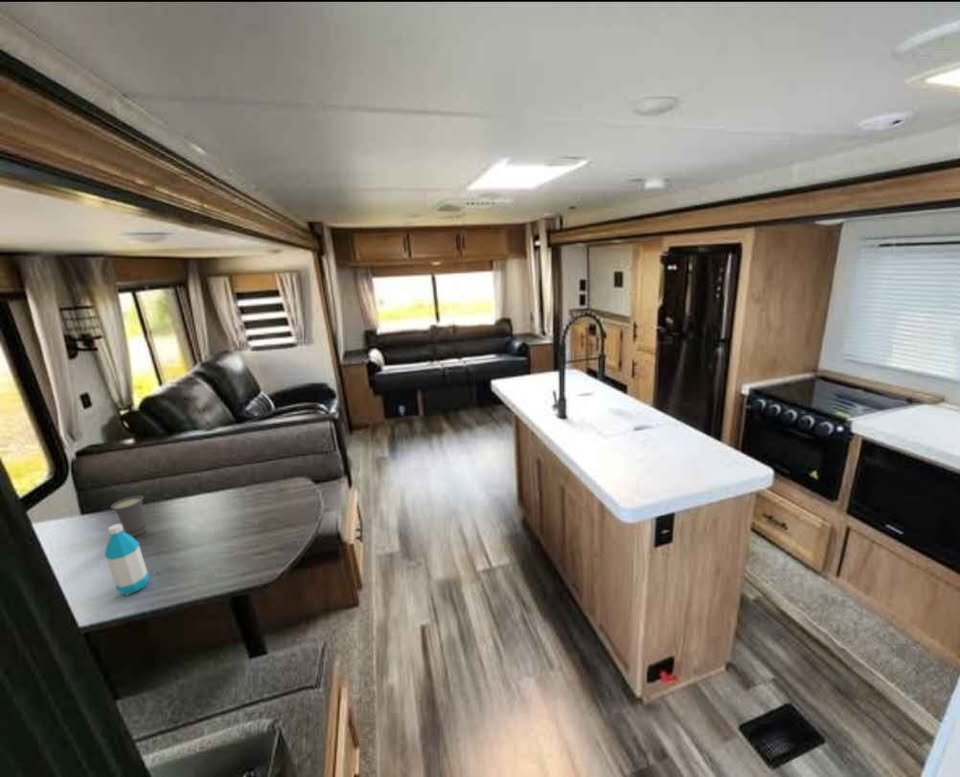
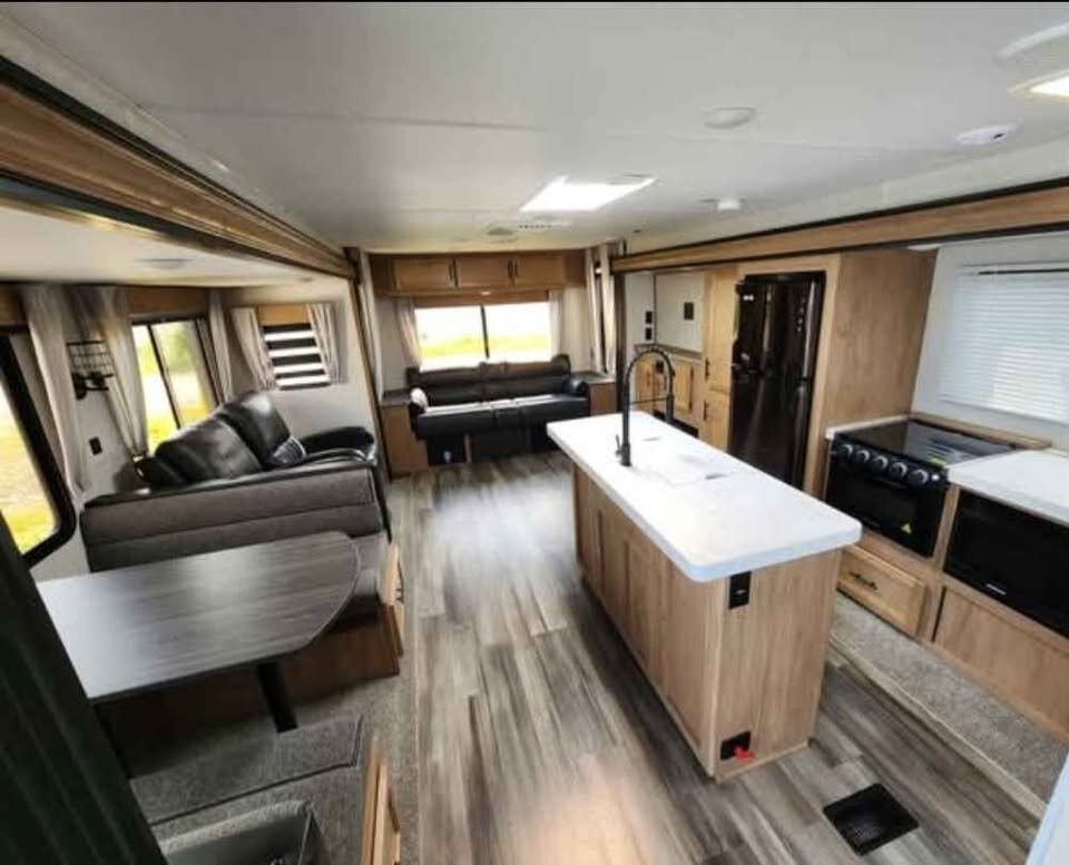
- cup [110,494,147,538]
- water bottle [104,523,150,596]
